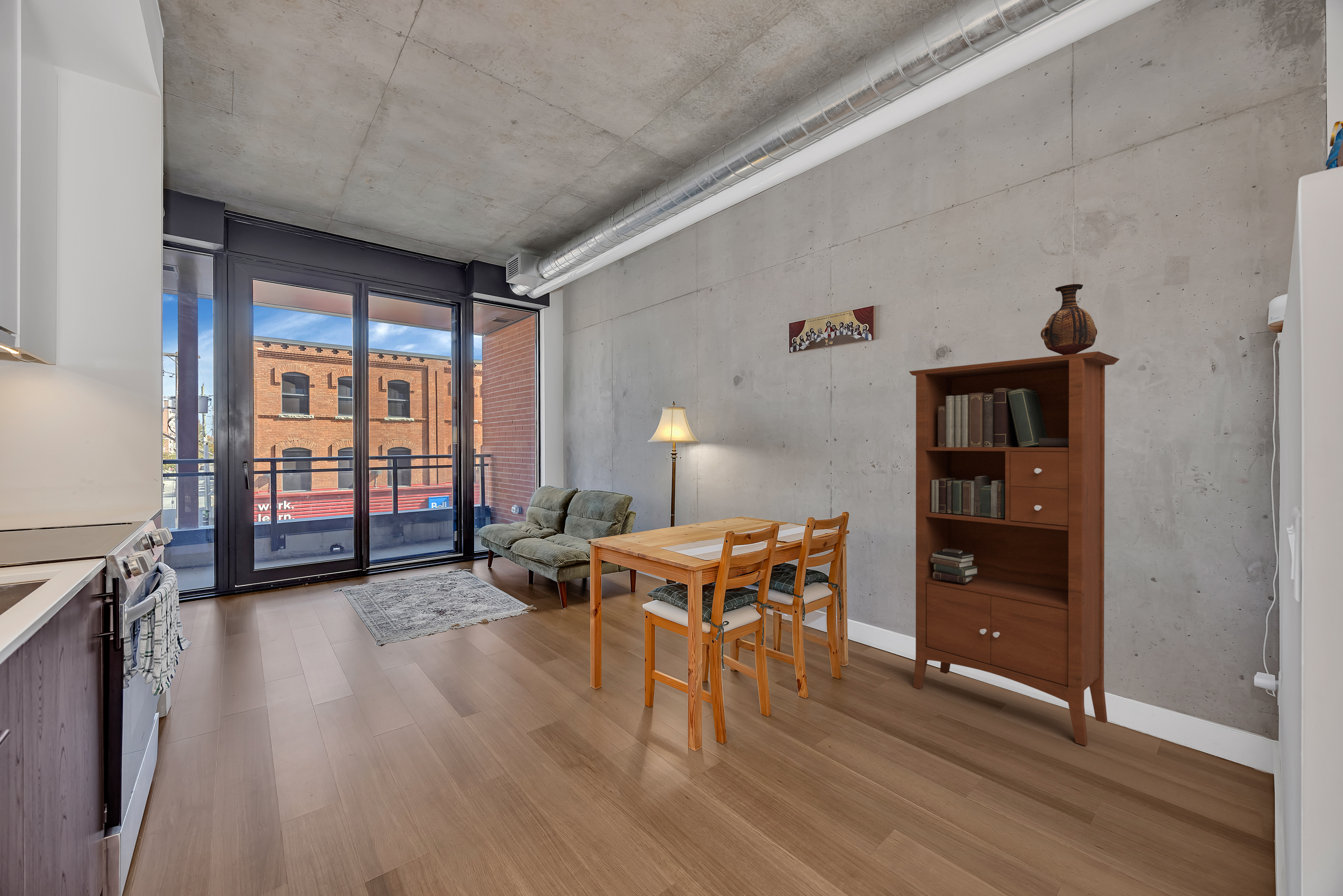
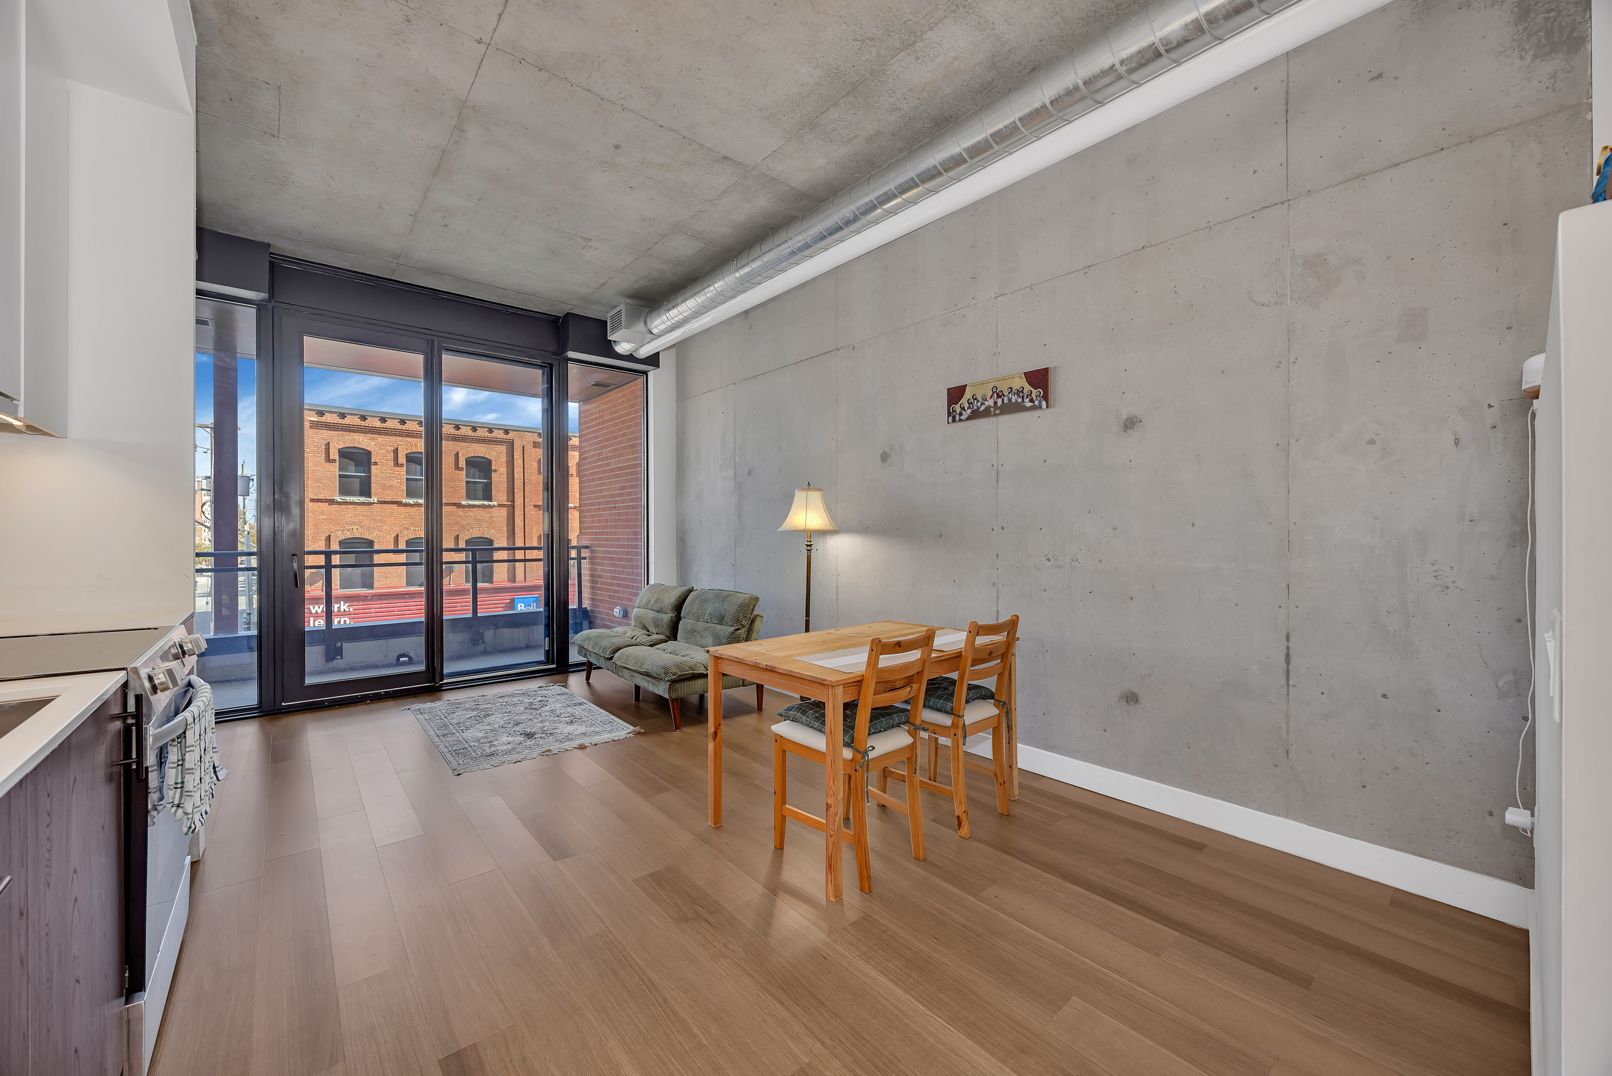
- vase [1040,283,1098,355]
- bookcase [908,351,1120,746]
